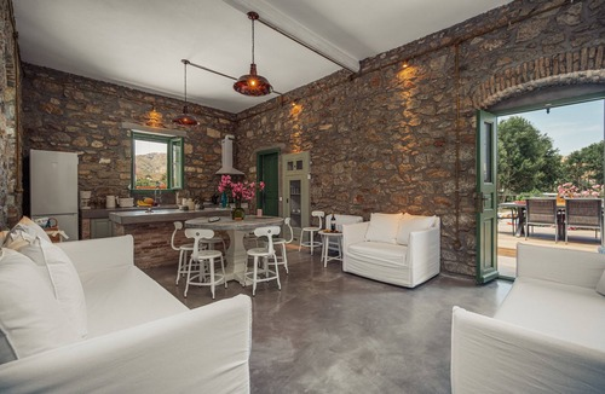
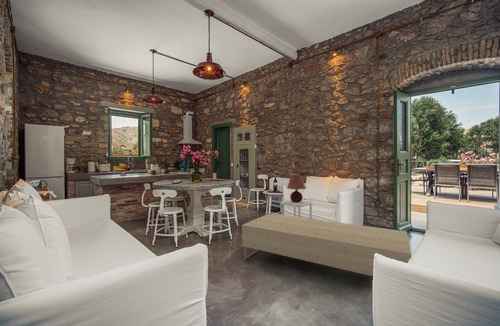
+ side table [280,199,314,219]
+ coffee table [241,213,412,277]
+ table lamp [286,175,308,202]
